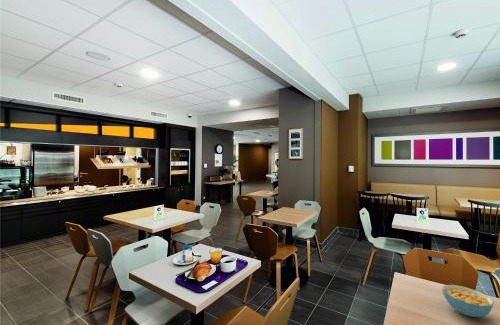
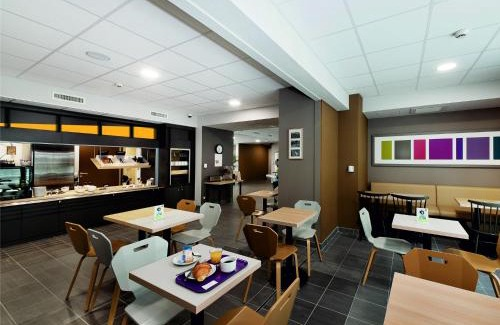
- cereal bowl [441,284,495,318]
